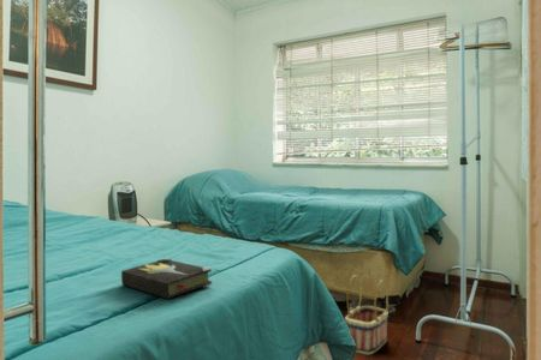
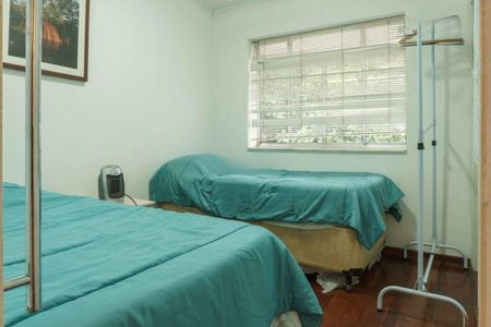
- basket [344,274,390,355]
- hardback book [120,257,213,300]
